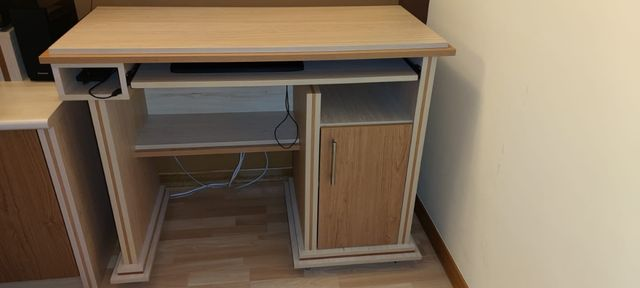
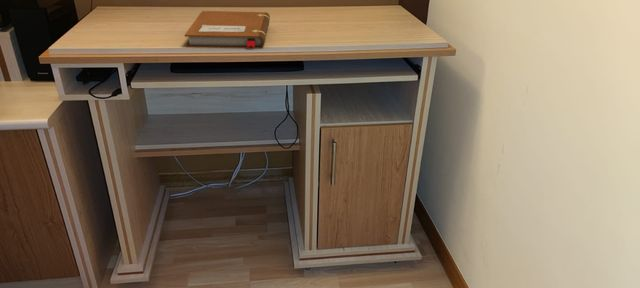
+ notebook [184,10,271,49]
